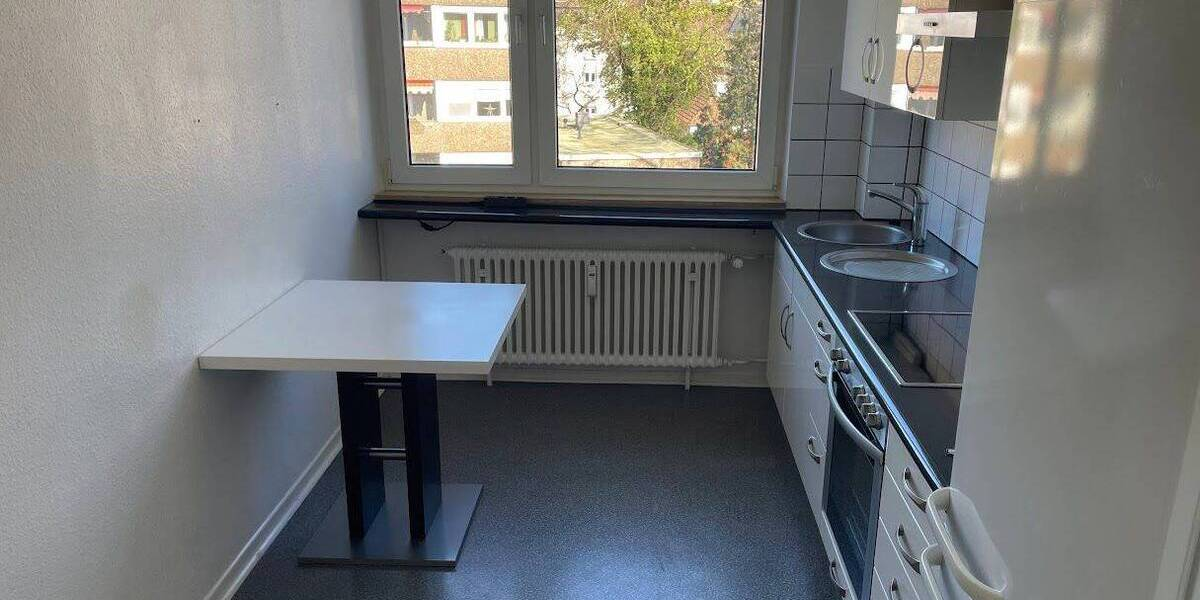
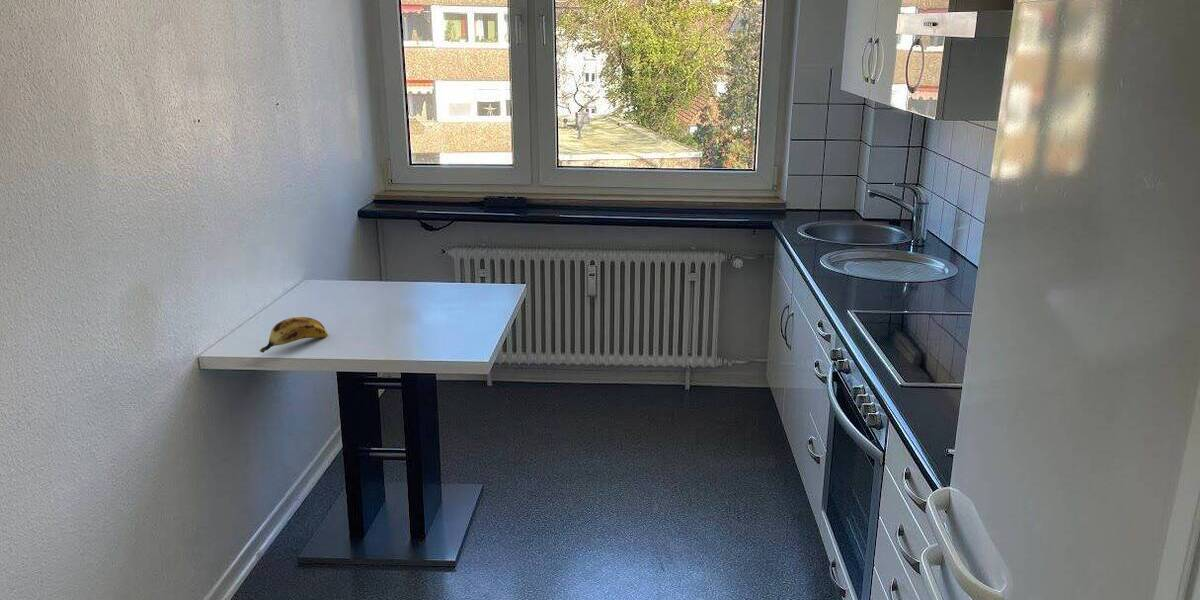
+ banana [259,316,328,353]
